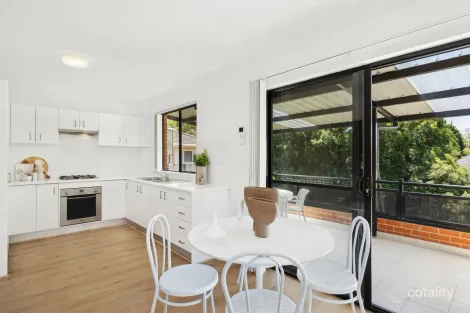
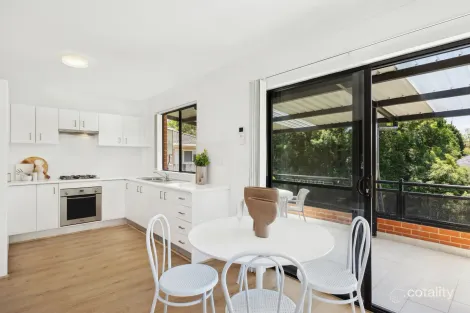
- candle holder [205,208,226,238]
